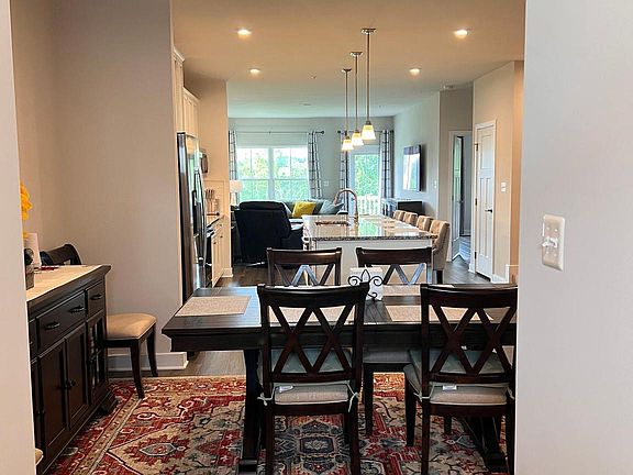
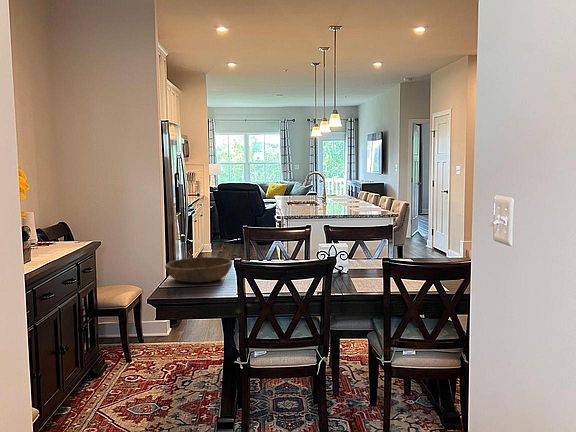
+ bowl [164,256,233,284]
